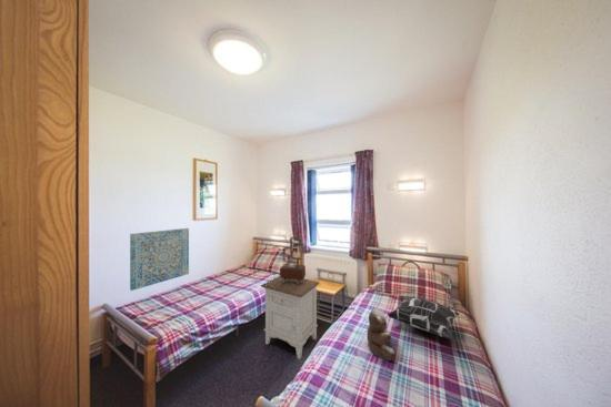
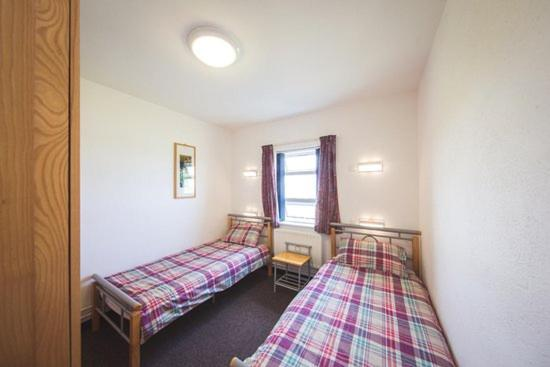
- wall art [129,227,190,292]
- decorative pillow [387,295,461,340]
- teddy bear [365,307,395,362]
- nightstand [260,275,321,360]
- table lamp [266,236,307,289]
